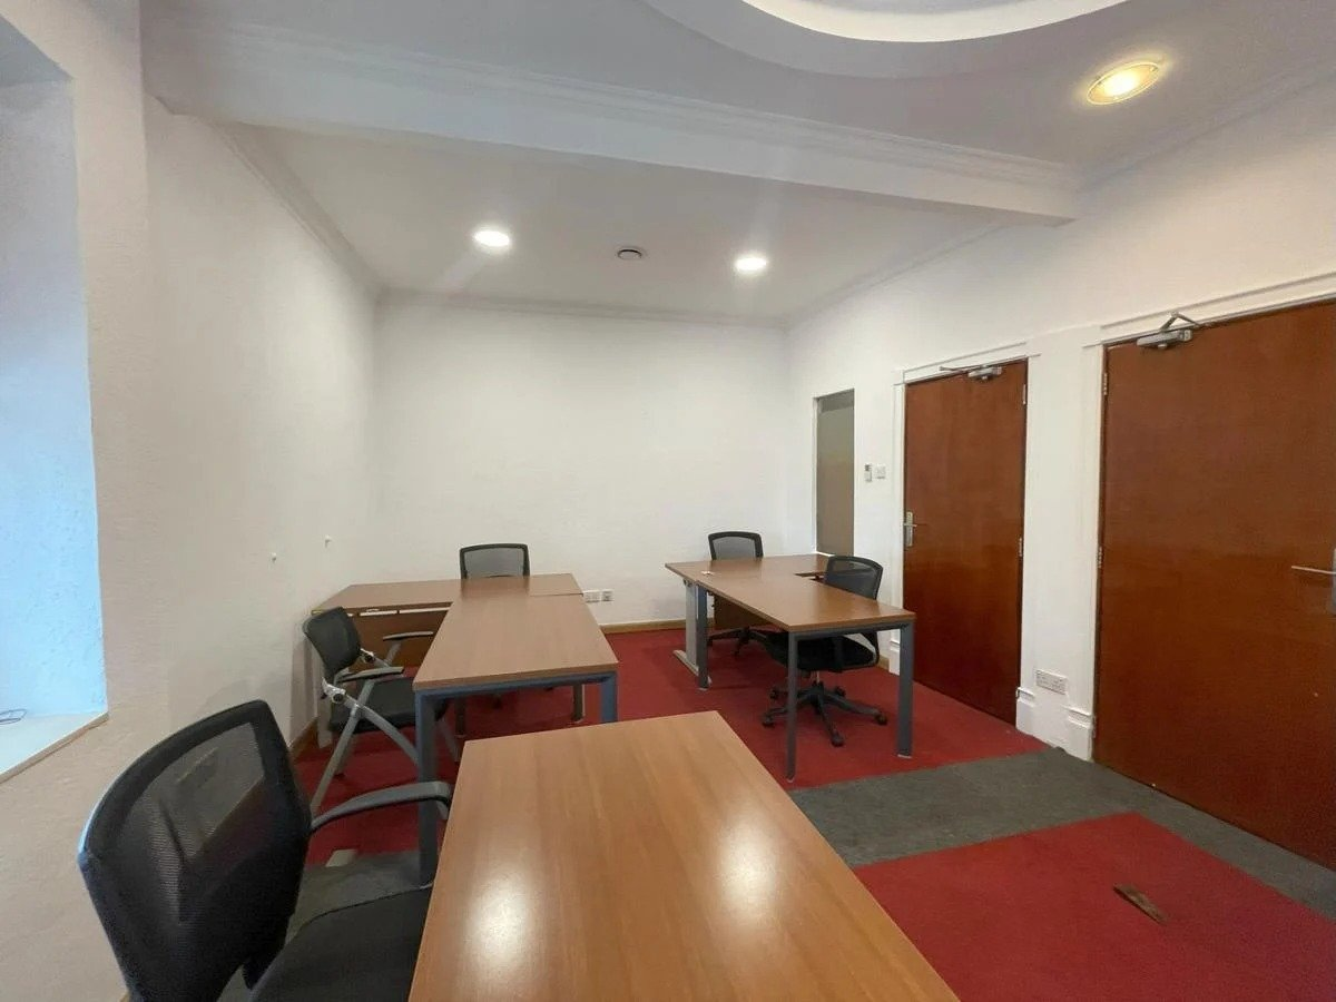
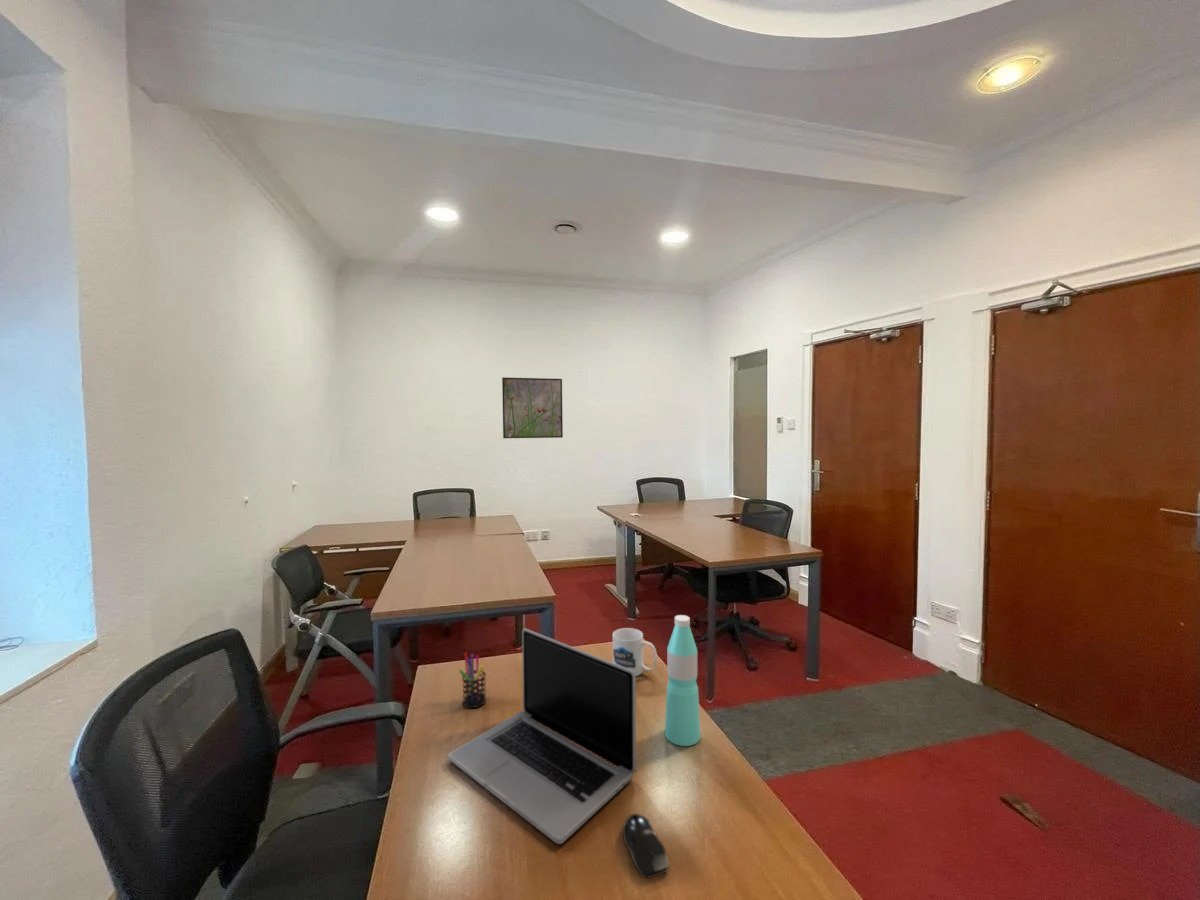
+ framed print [501,377,564,439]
+ mug [612,627,658,677]
+ water bottle [664,614,701,747]
+ computer mouse [622,812,670,879]
+ pen holder [458,652,487,709]
+ laptop [447,627,637,845]
